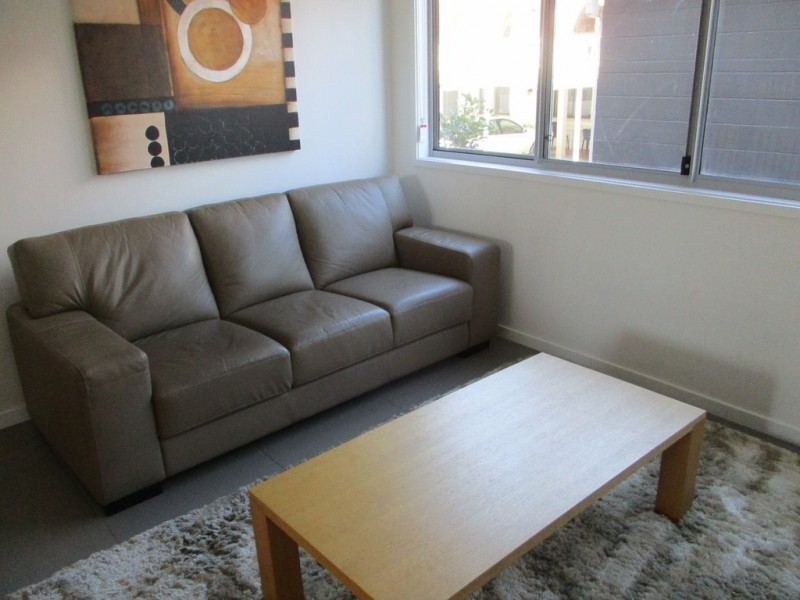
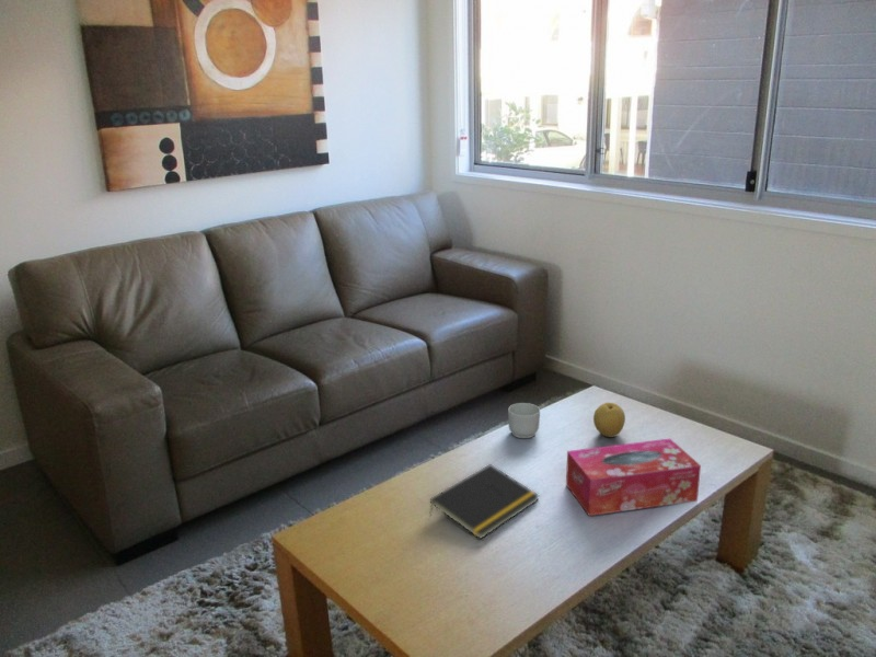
+ tissue box [565,438,702,517]
+ notepad [428,463,540,540]
+ mug [507,402,541,439]
+ fruit [592,402,626,438]
